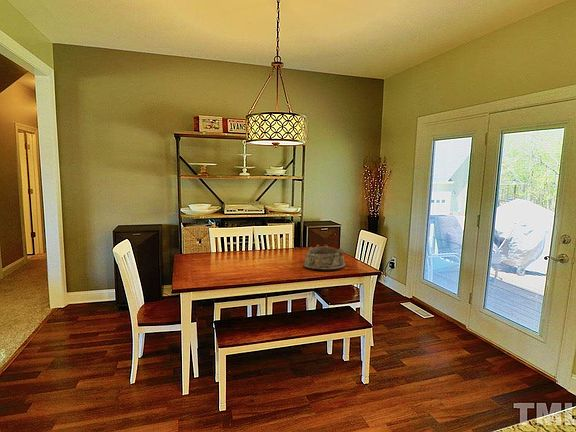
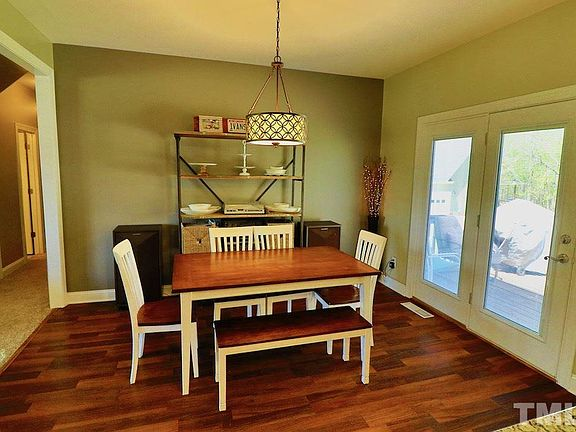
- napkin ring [302,244,346,271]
